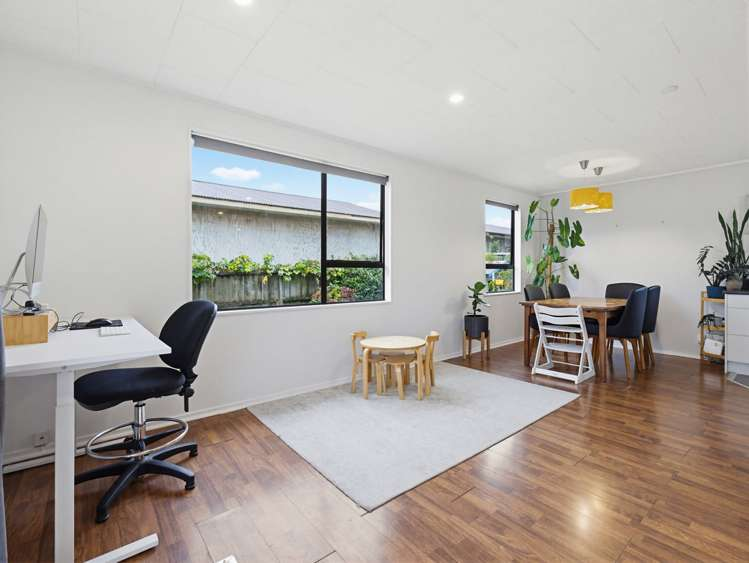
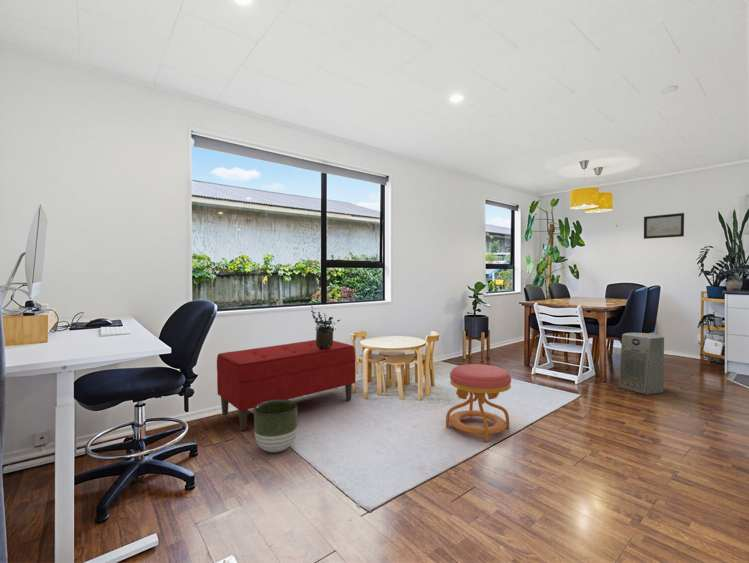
+ potted plant [310,305,341,349]
+ planter [253,399,298,453]
+ fan [618,332,665,395]
+ bench [216,339,357,431]
+ stool [445,363,512,442]
+ wall art [643,212,685,240]
